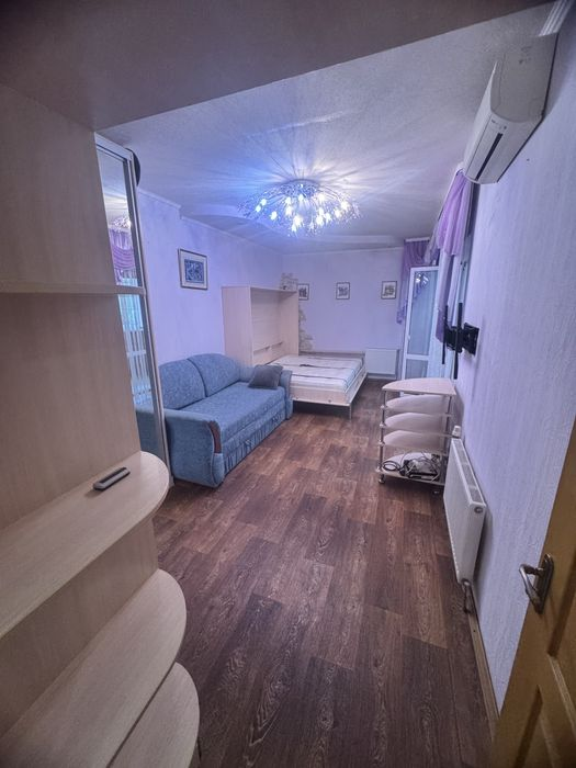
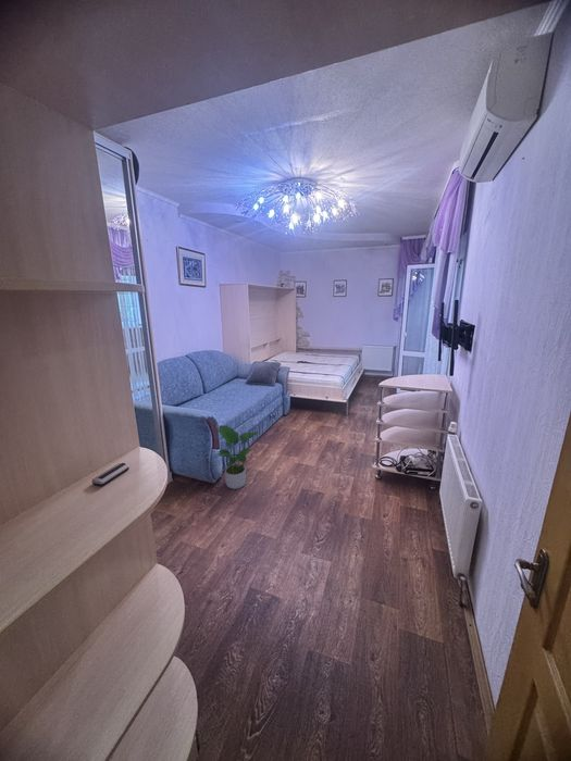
+ potted plant [218,424,260,490]
